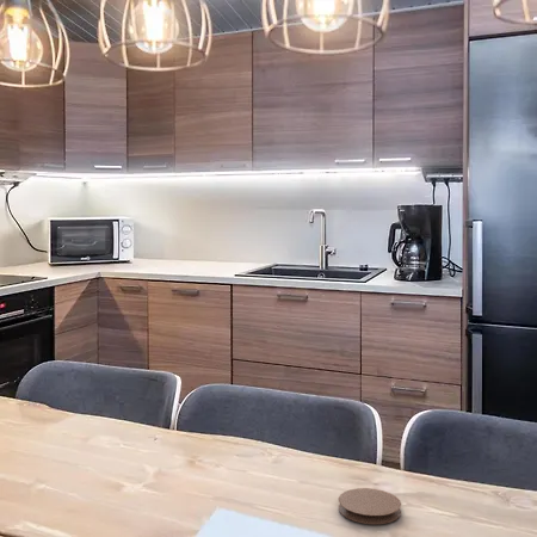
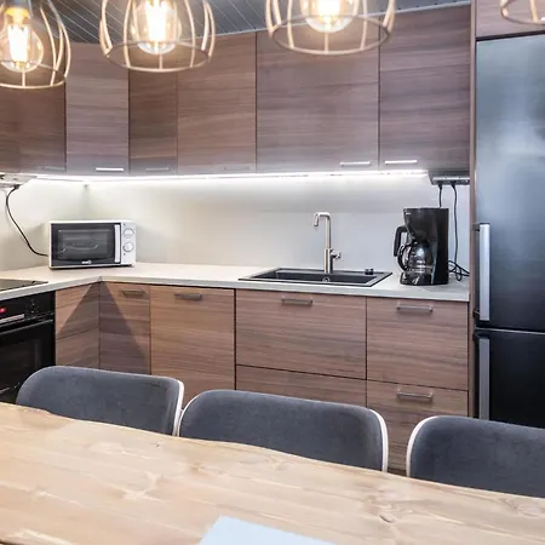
- coaster [338,487,402,525]
